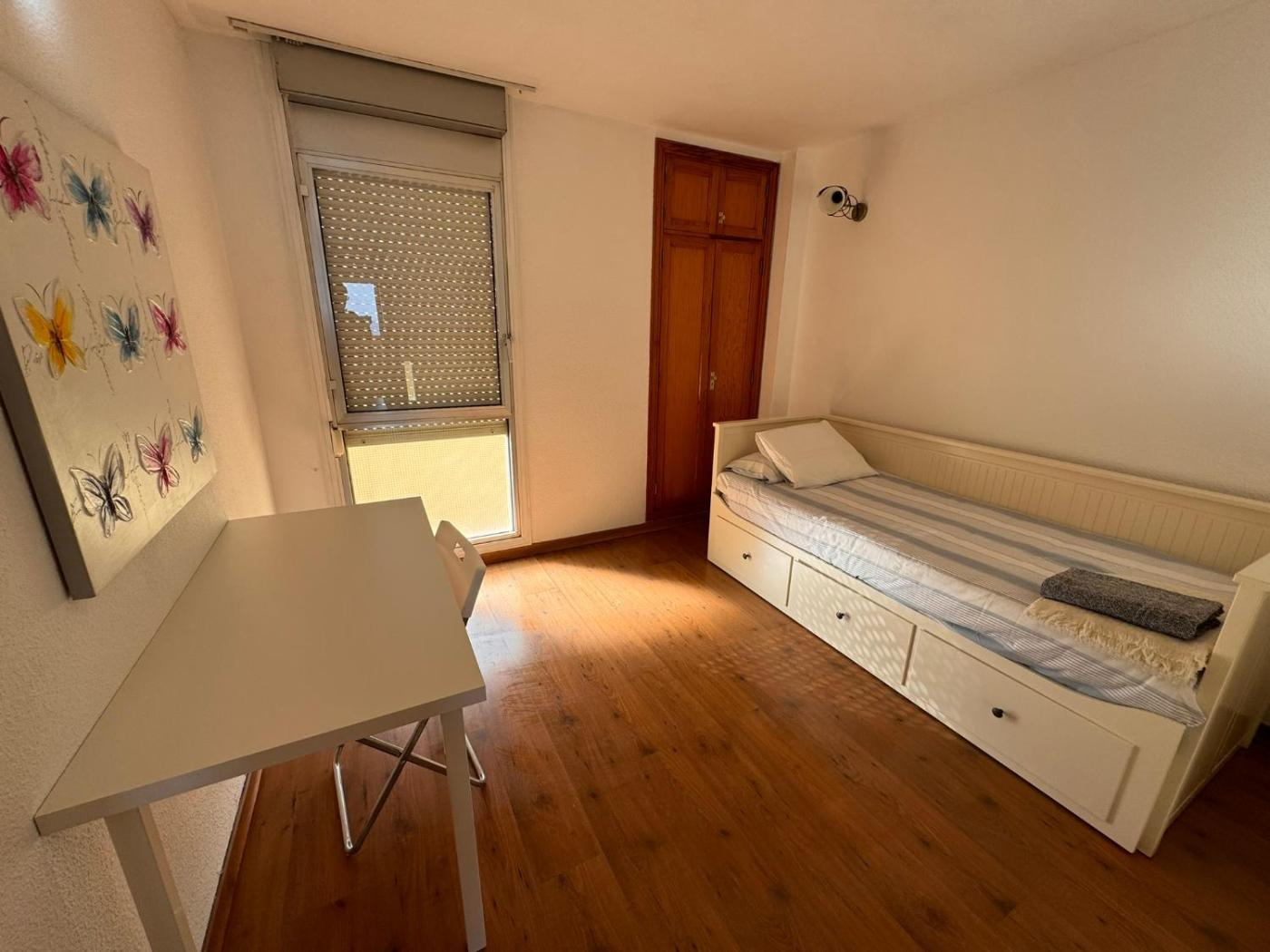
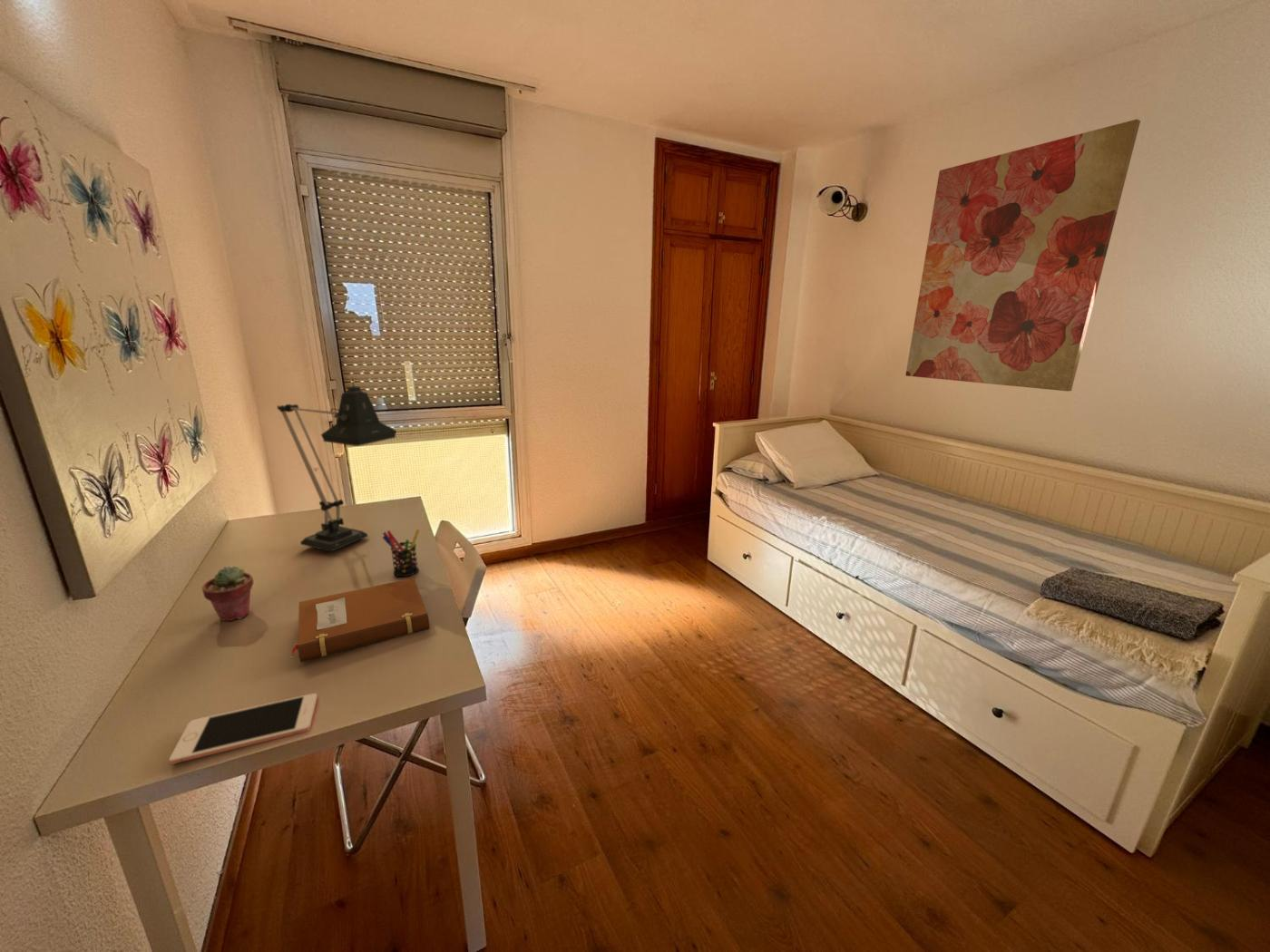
+ potted succulent [201,566,254,622]
+ notebook [291,577,430,663]
+ wall art [905,118,1141,392]
+ cell phone [168,693,318,765]
+ pen holder [382,529,421,578]
+ desk lamp [276,377,397,552]
